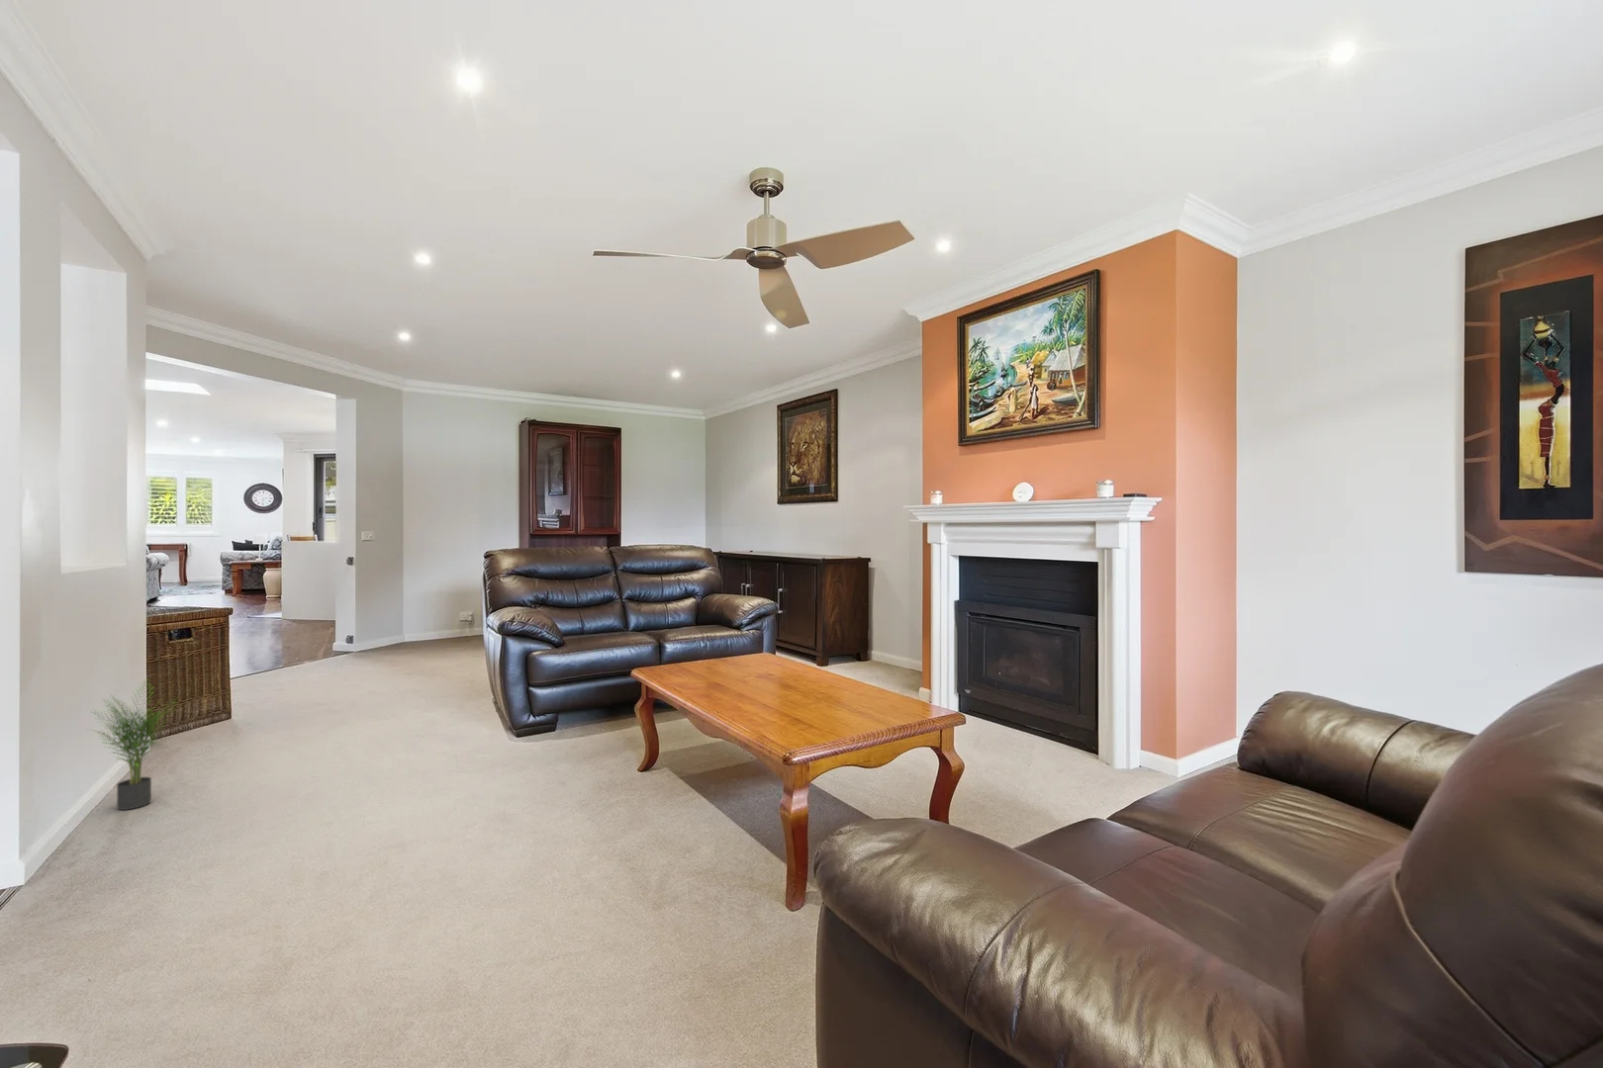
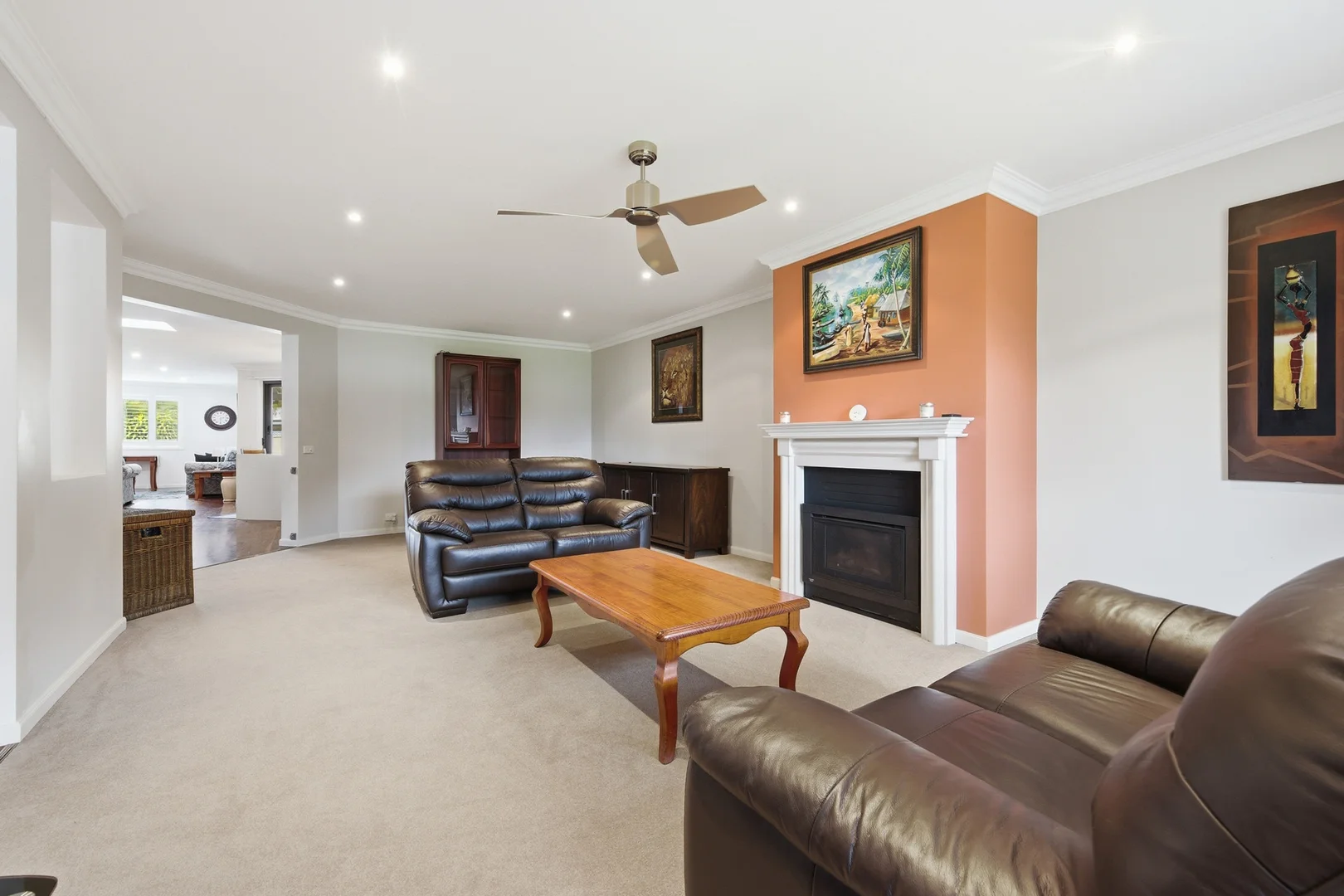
- potted plant [85,678,179,811]
